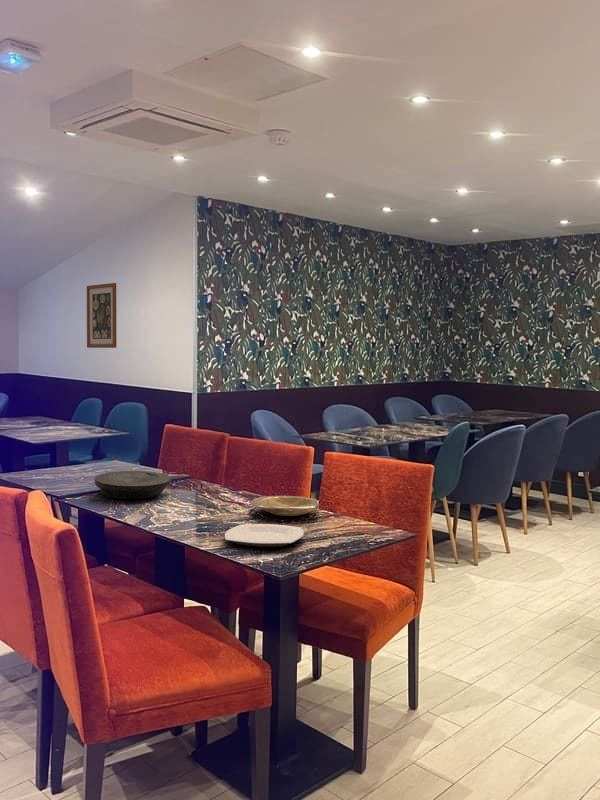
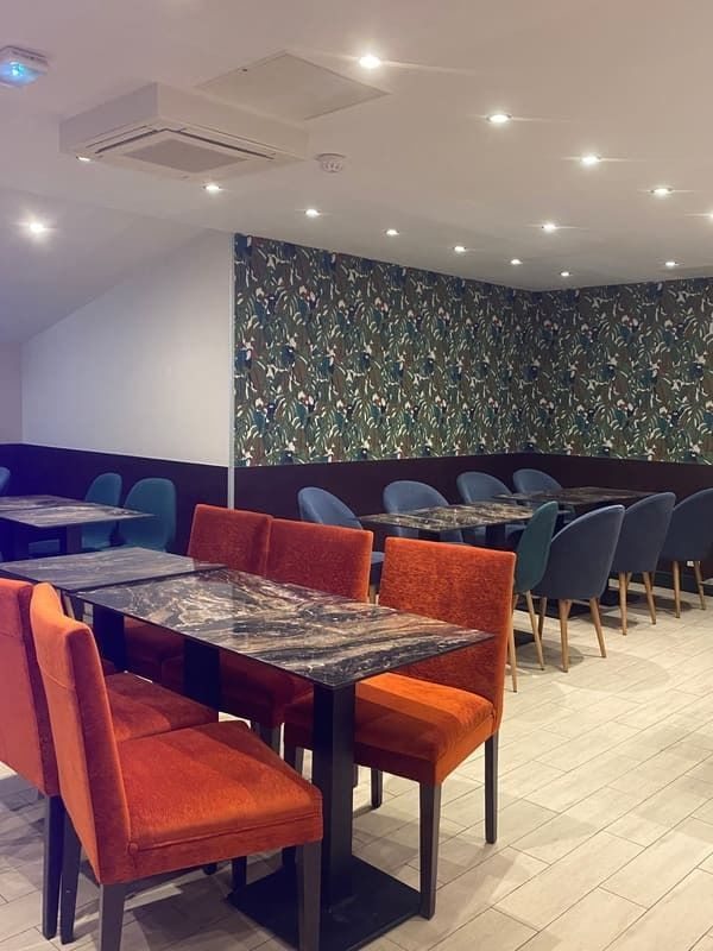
- plate [94,470,172,500]
- plate [224,523,305,548]
- plate [250,495,320,517]
- wall art [86,282,118,349]
